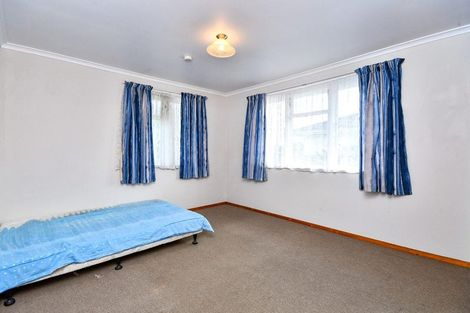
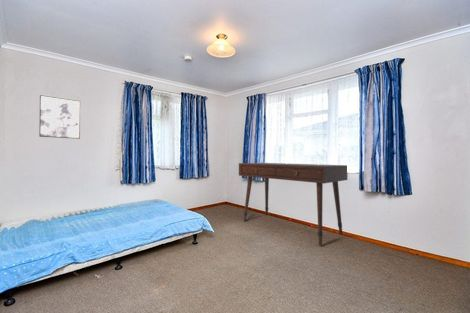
+ desk [238,162,349,246]
+ wall art [38,94,81,140]
